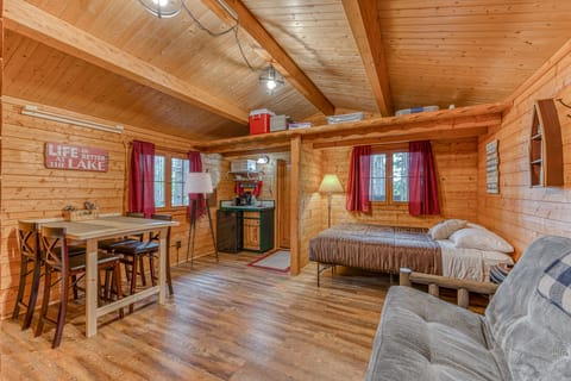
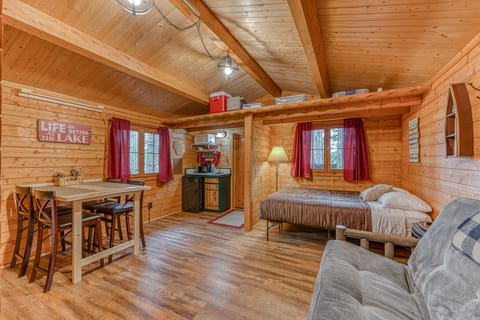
- floor lamp [169,171,220,271]
